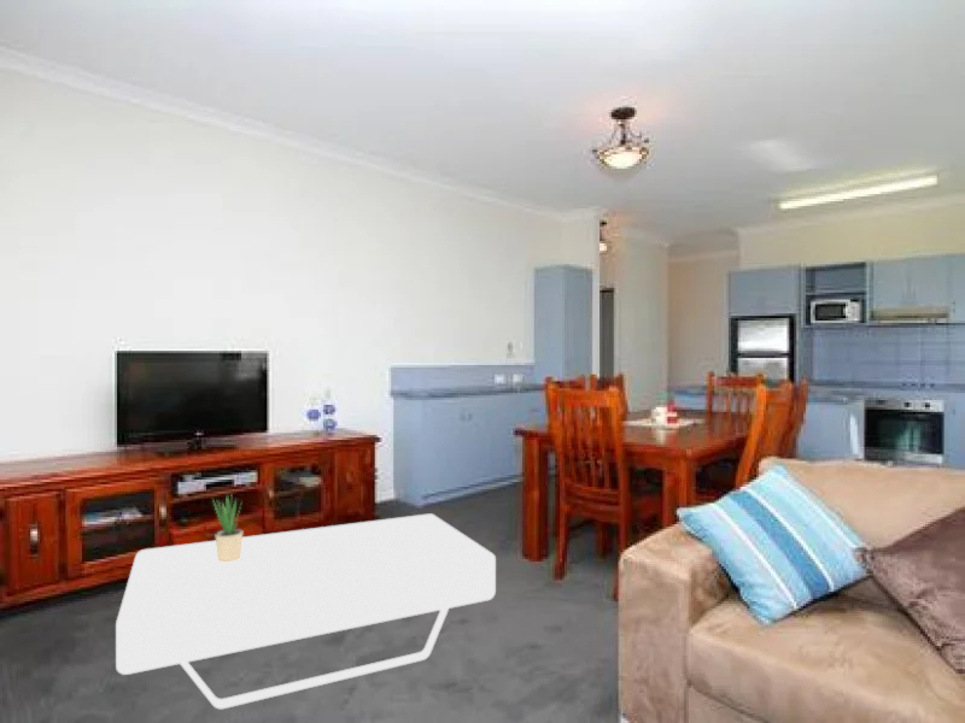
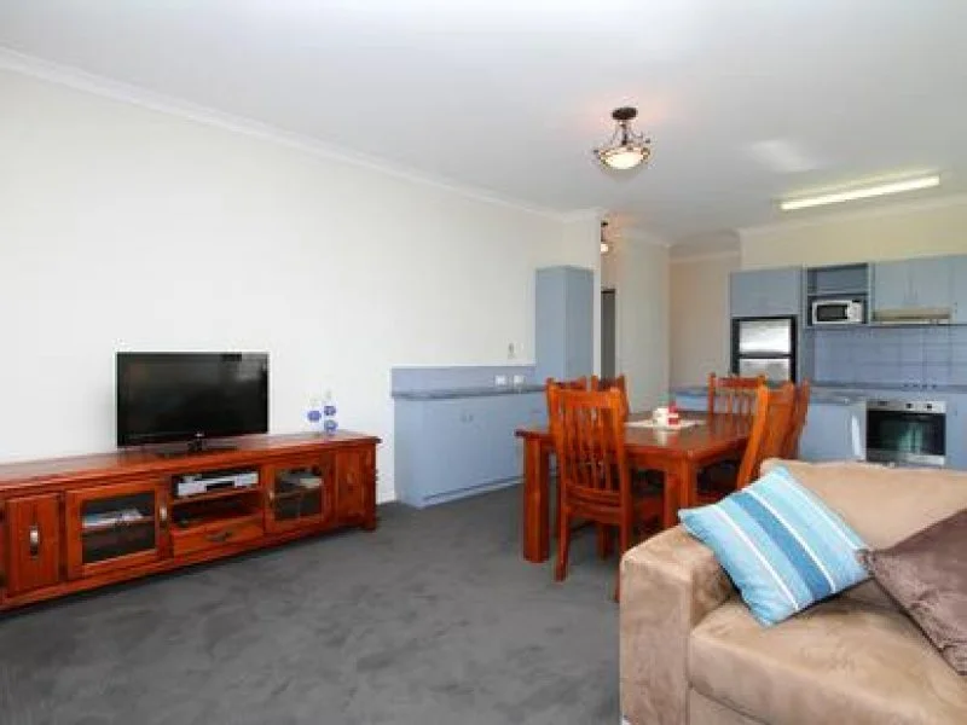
- potted plant [211,494,244,562]
- coffee table [115,512,497,710]
